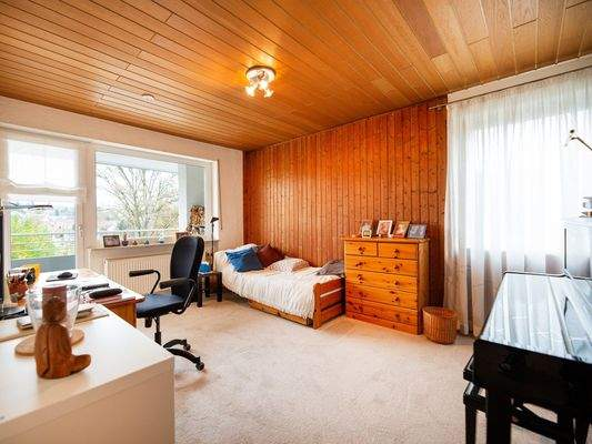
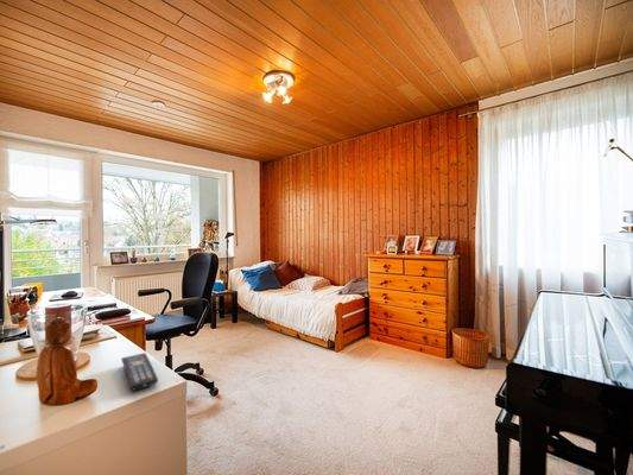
+ remote control [120,352,159,392]
